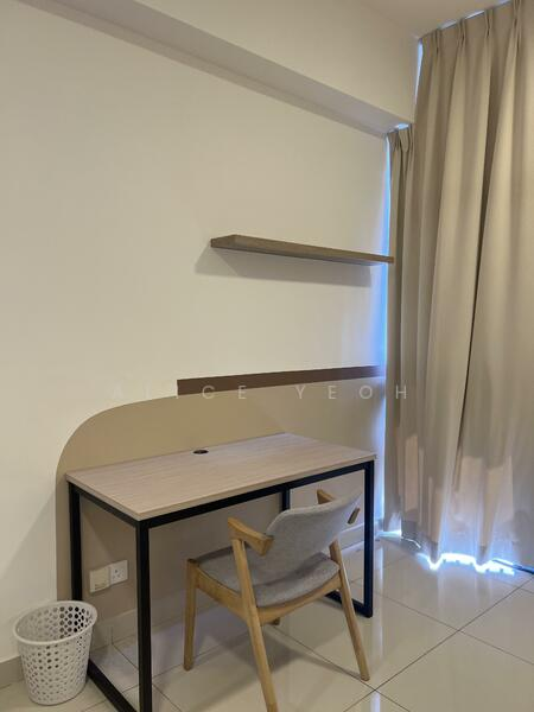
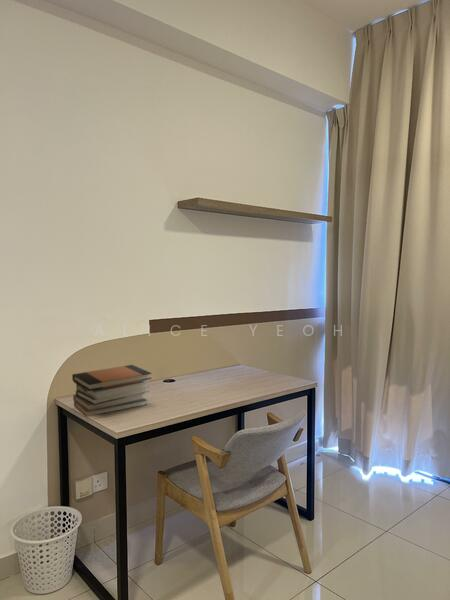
+ book stack [71,364,153,418]
